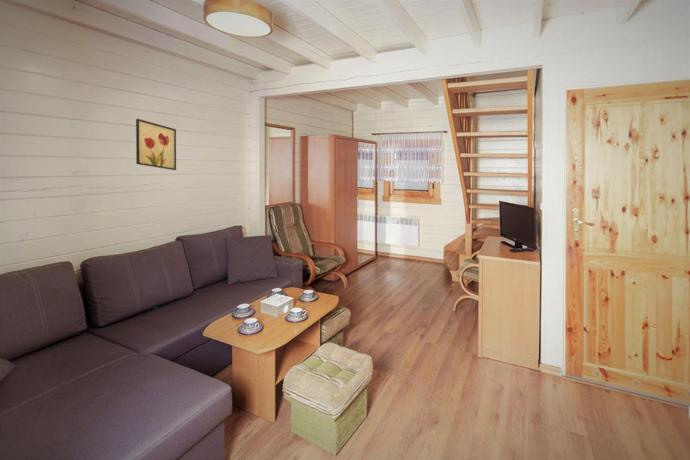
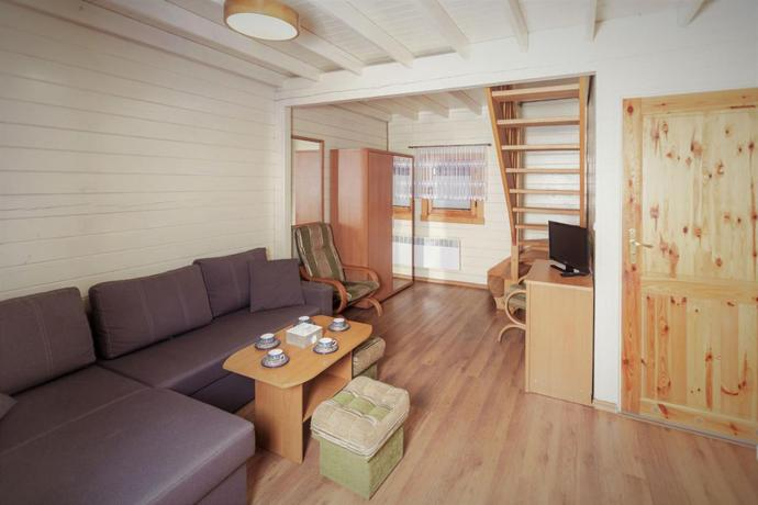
- wall art [135,118,177,171]
